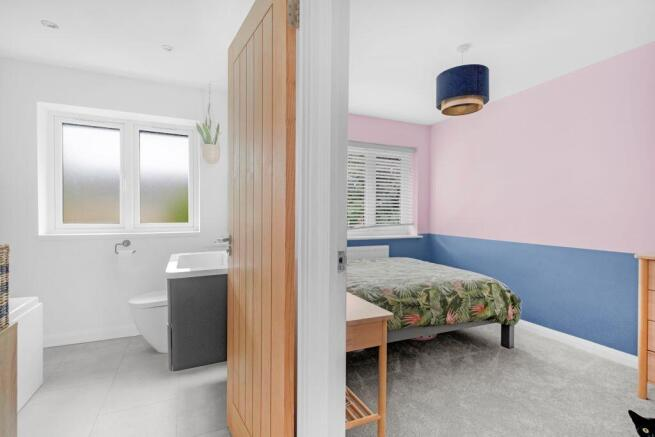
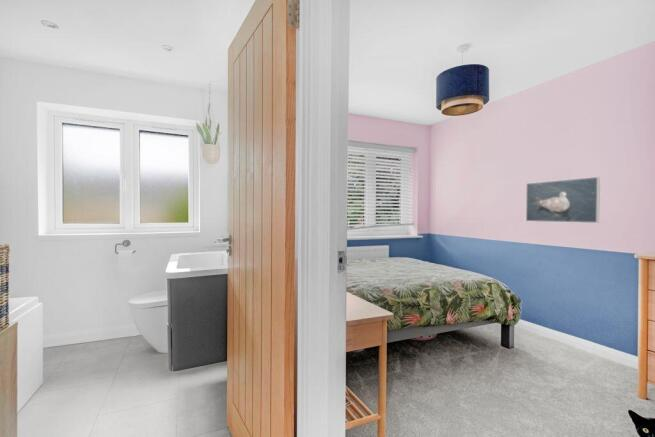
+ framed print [525,176,601,224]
